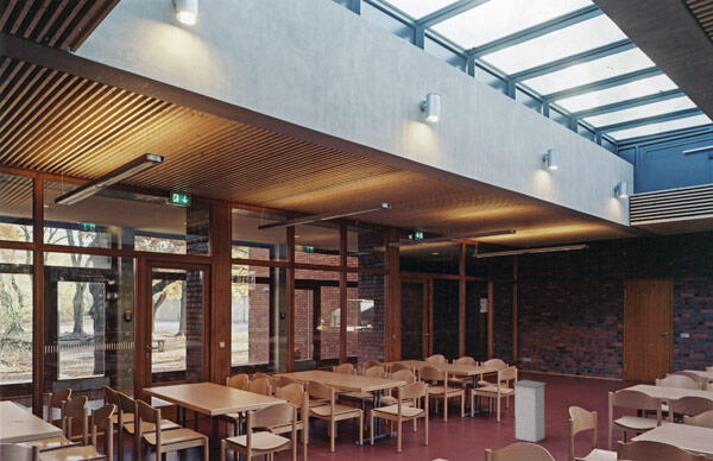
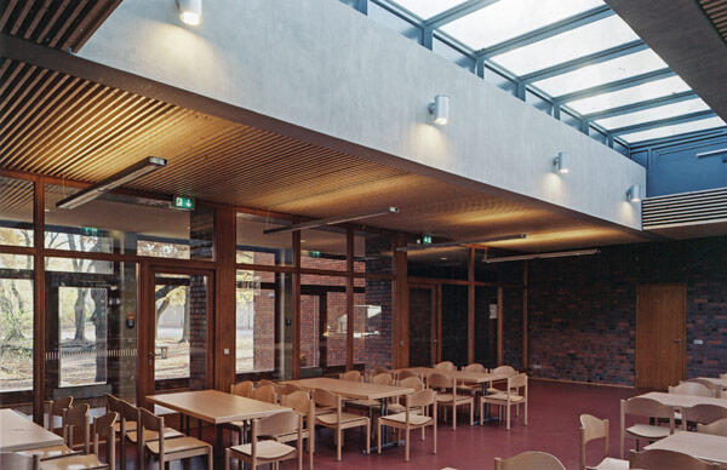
- trash can [512,379,547,443]
